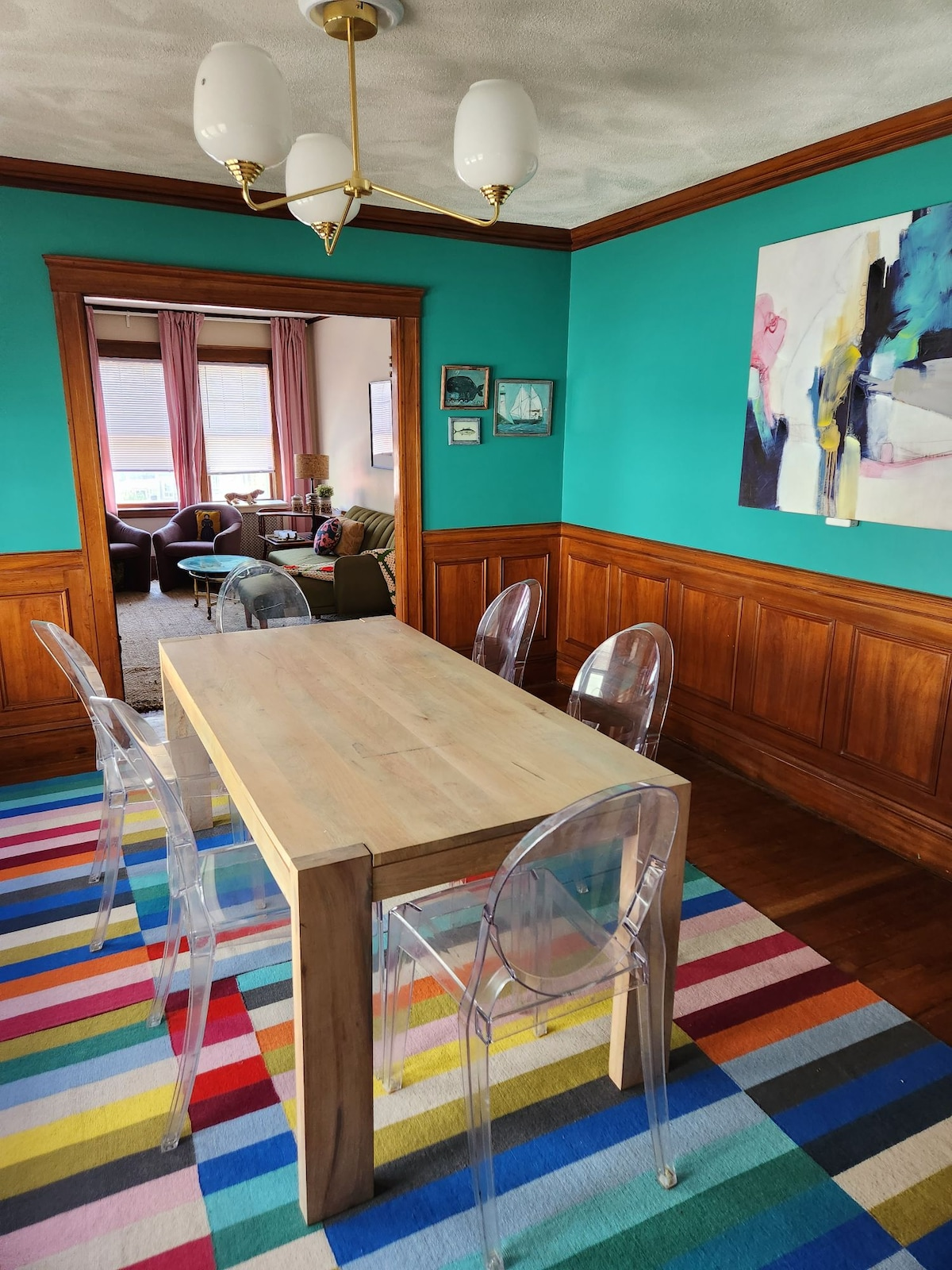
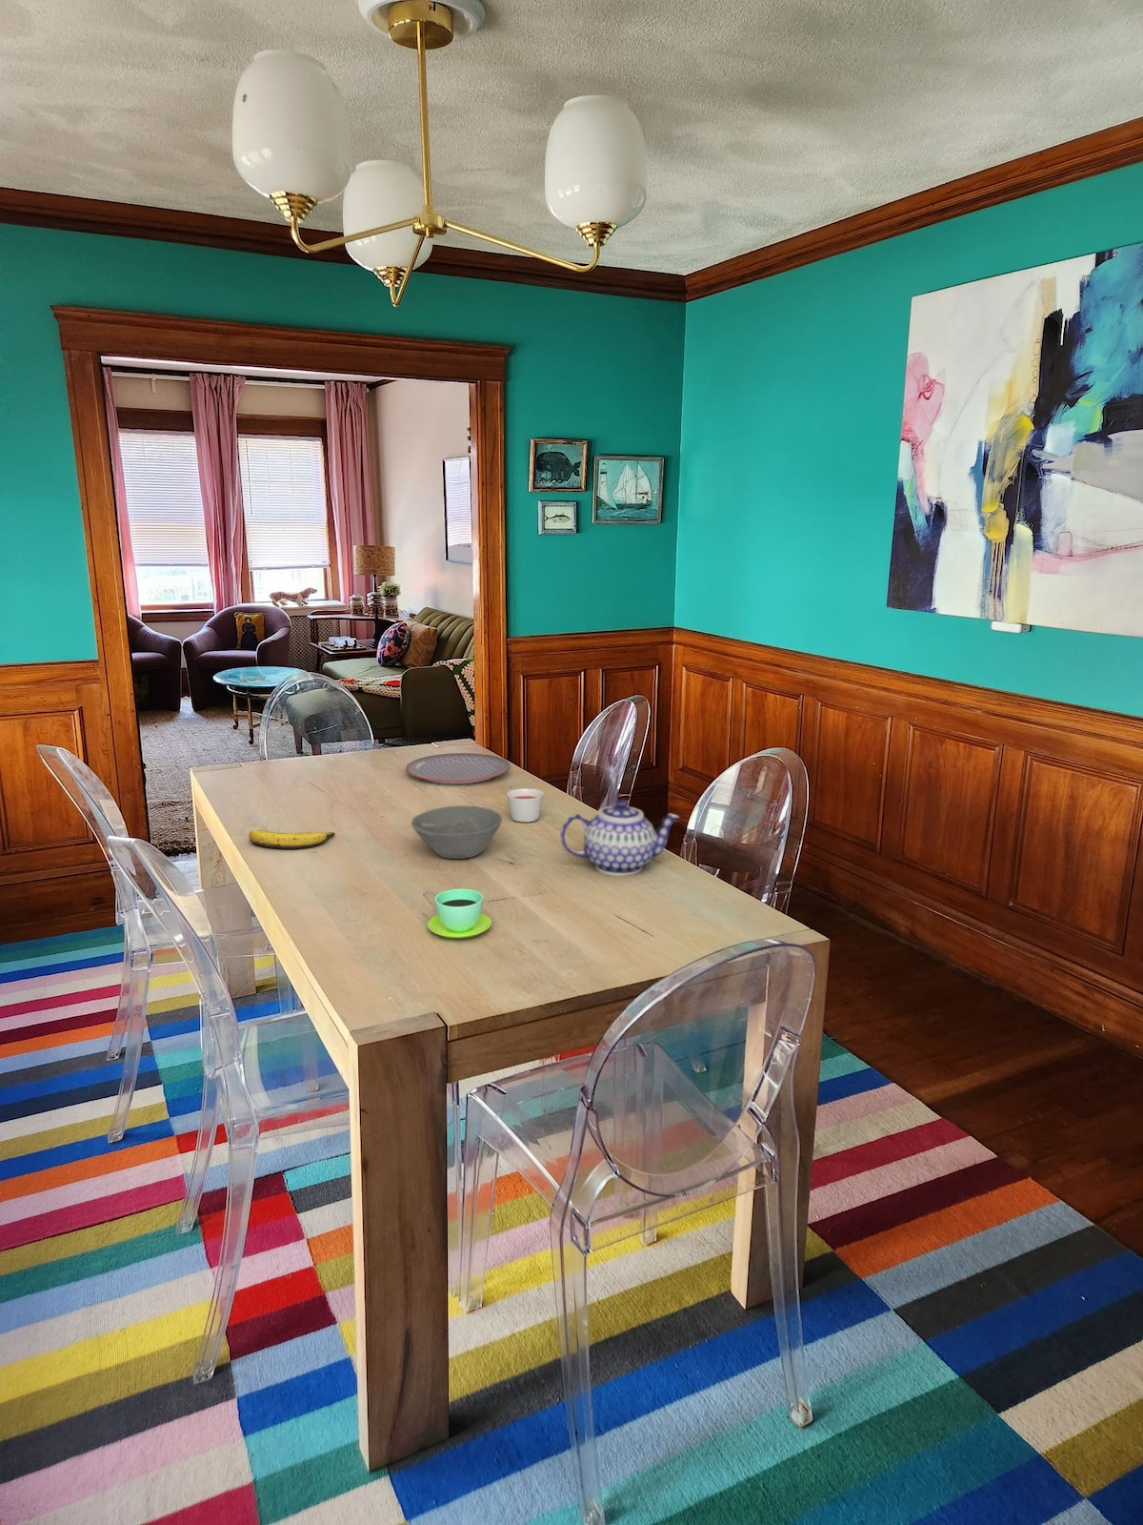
+ candle [505,788,545,824]
+ teapot [559,799,681,877]
+ bowl [411,806,503,860]
+ cup [426,889,492,940]
+ banana [247,830,336,851]
+ plate [405,752,511,785]
